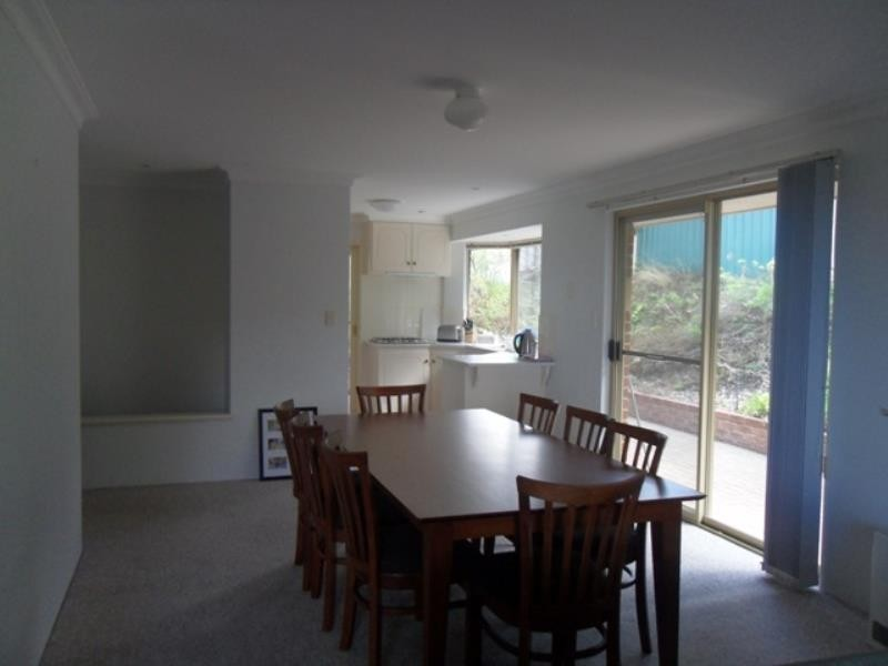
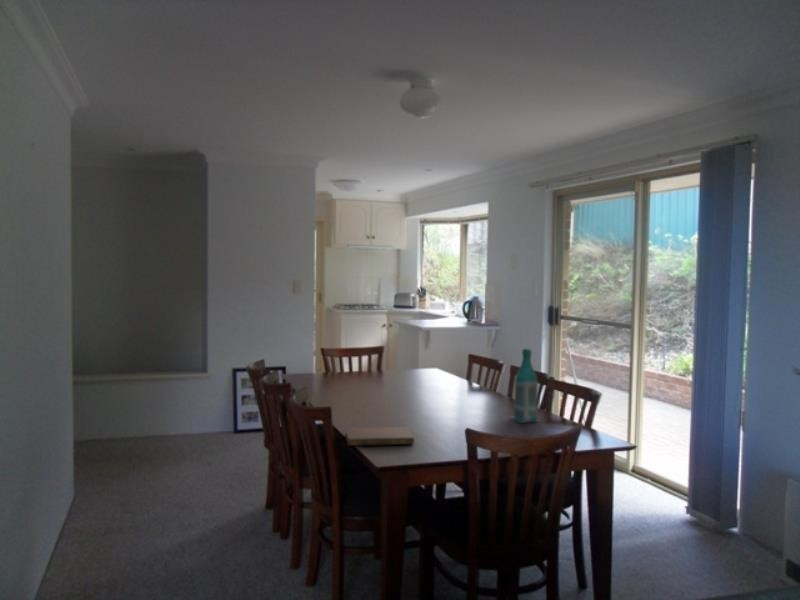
+ notebook [344,426,415,447]
+ bottle [511,348,540,424]
